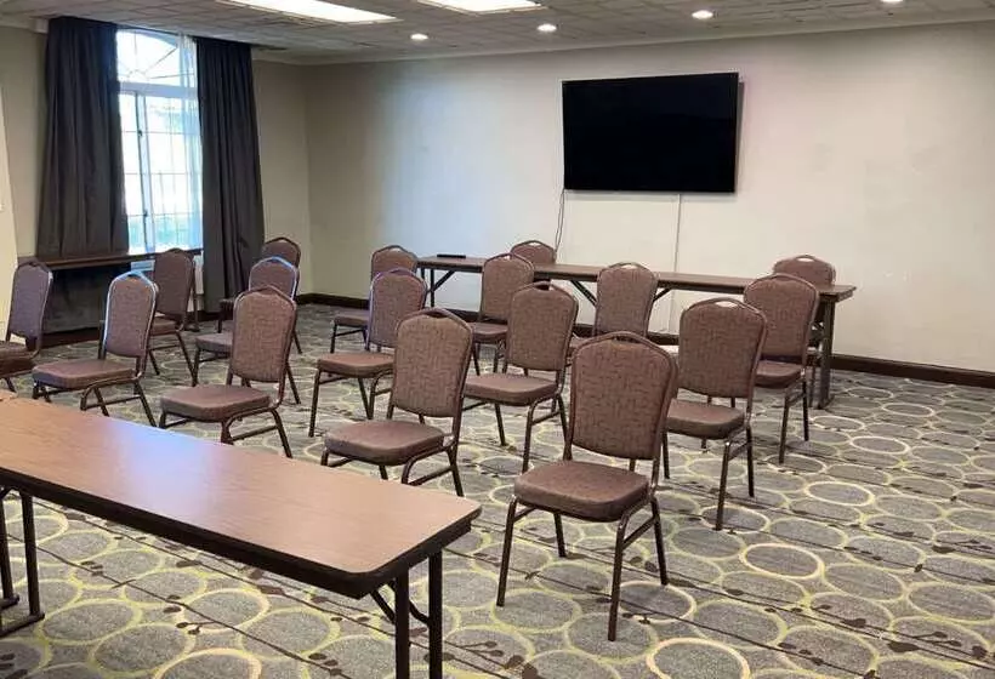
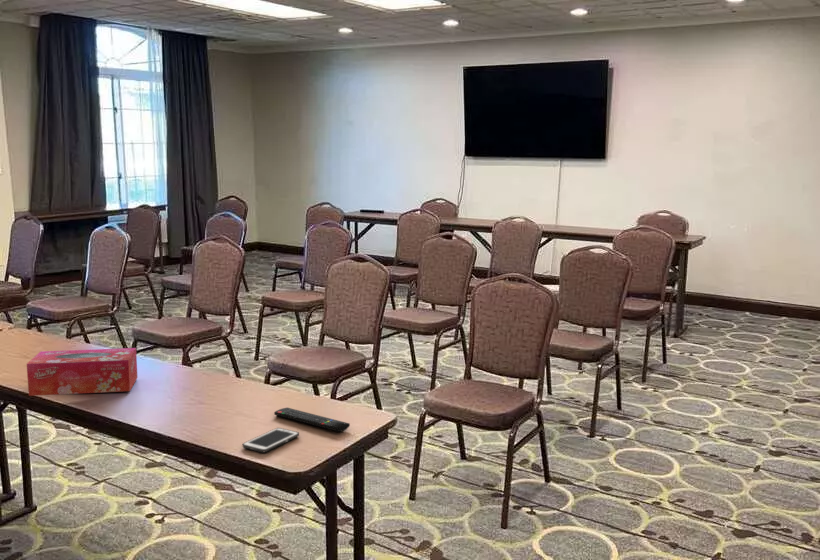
+ remote control [273,407,351,433]
+ tissue box [26,347,139,397]
+ cell phone [241,427,300,453]
